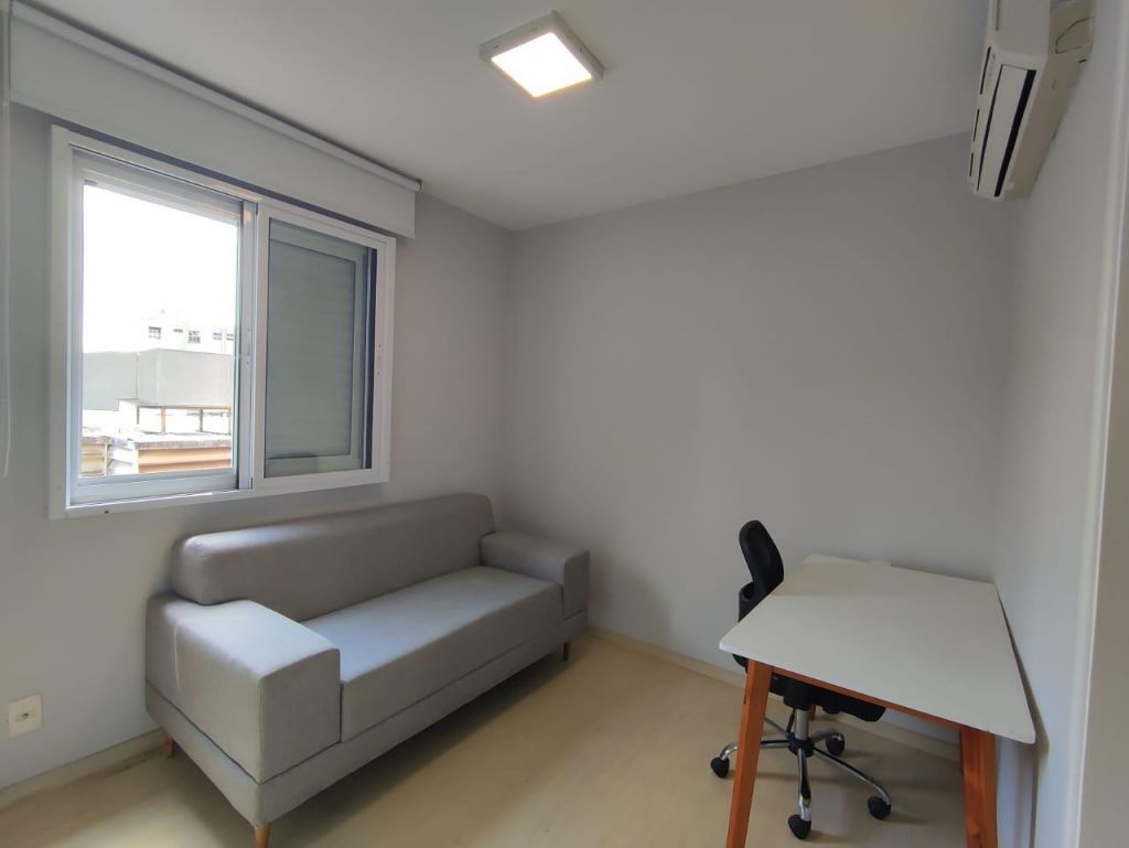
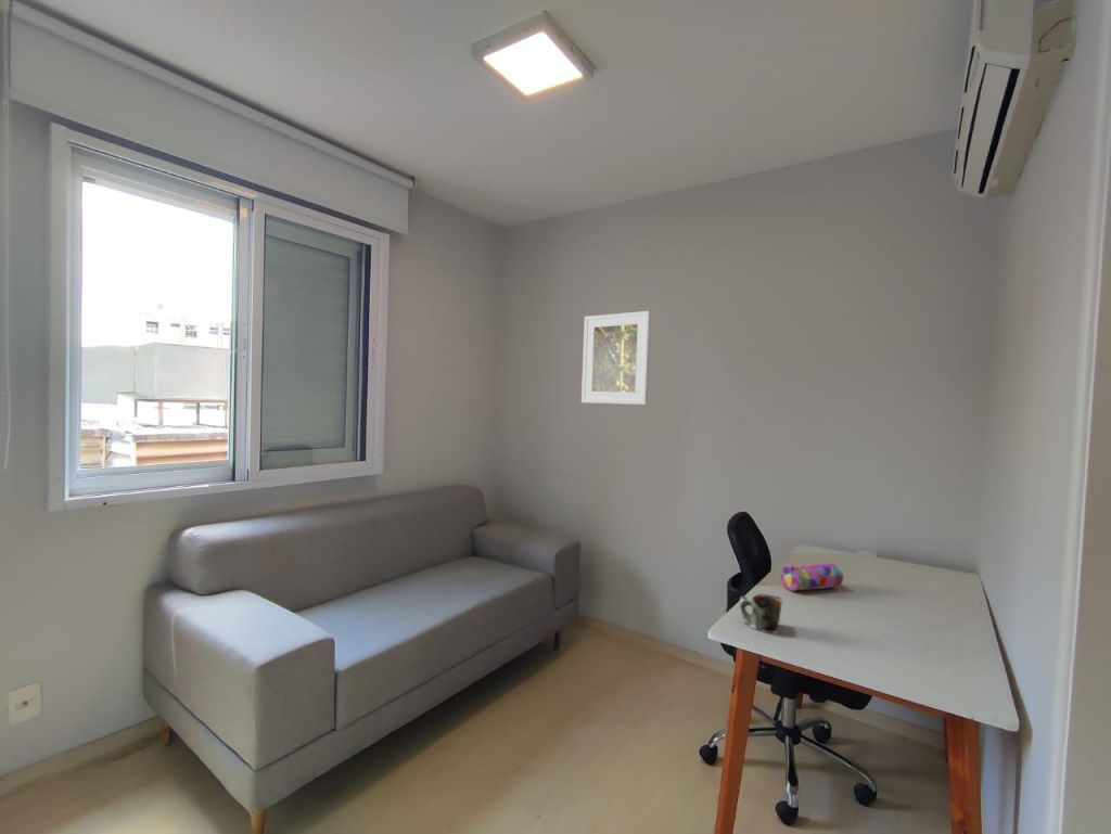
+ mug [739,593,783,633]
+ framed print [580,310,651,406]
+ pencil case [780,562,844,592]
